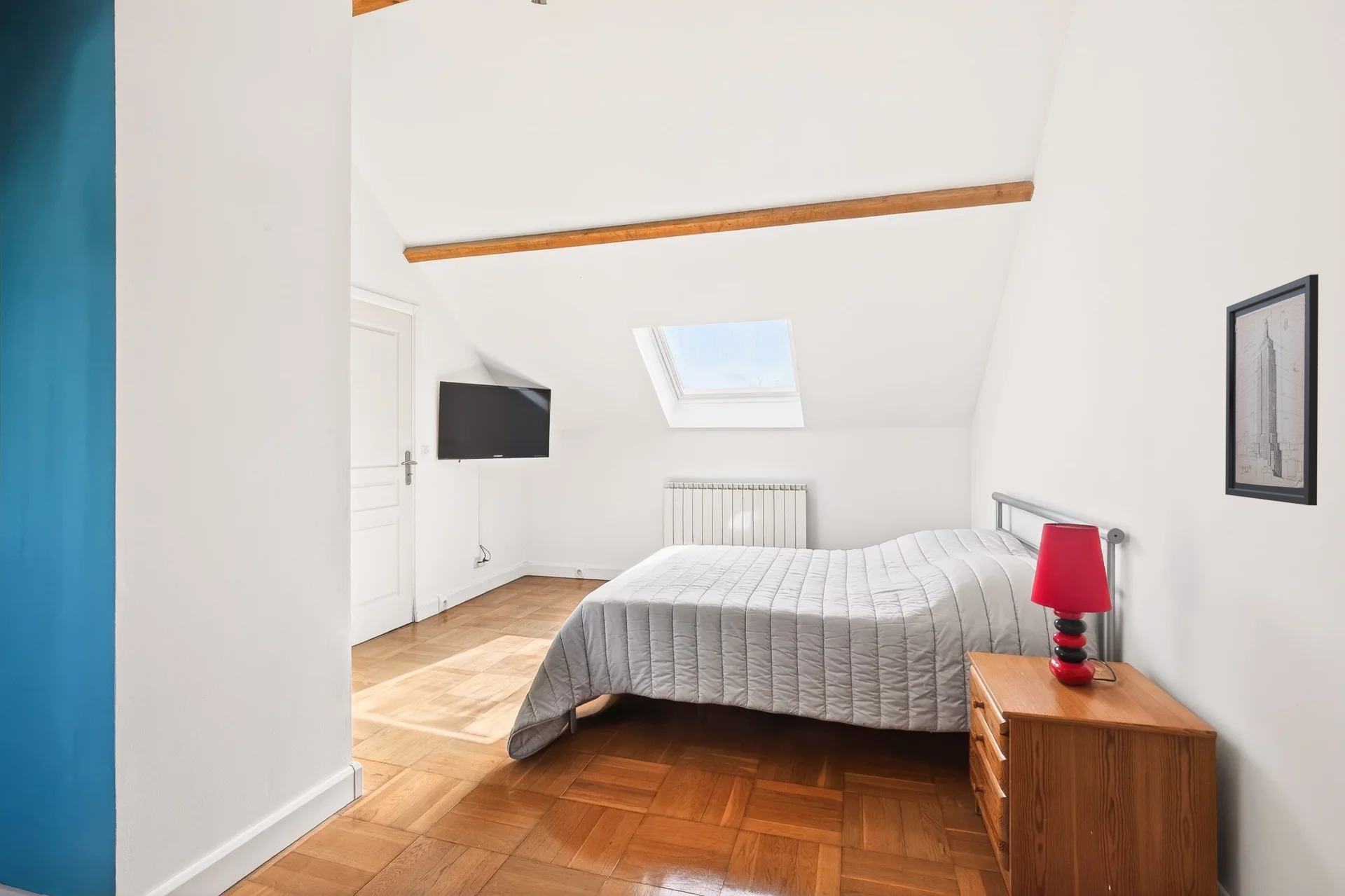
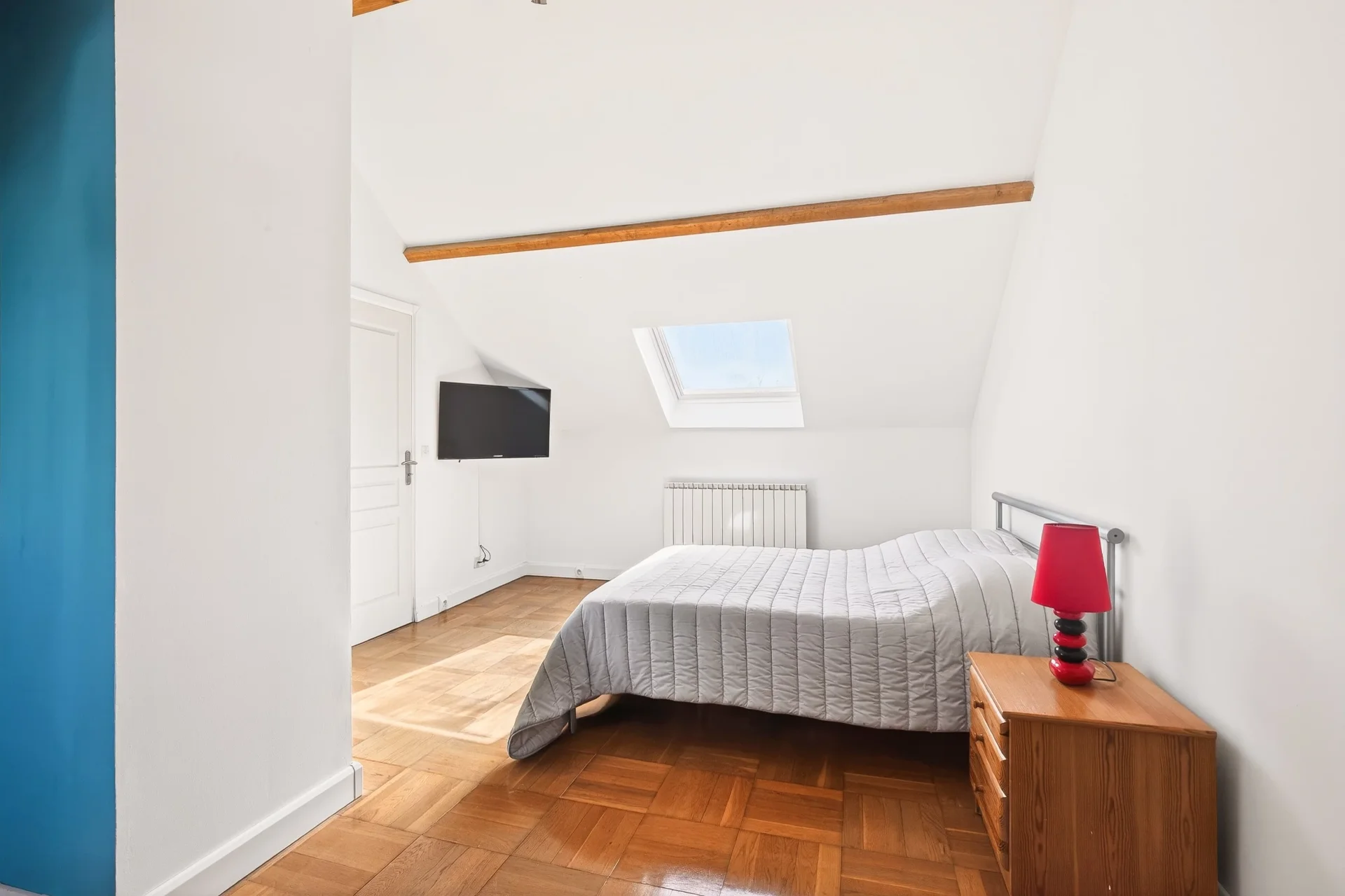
- wall art [1225,274,1319,506]
